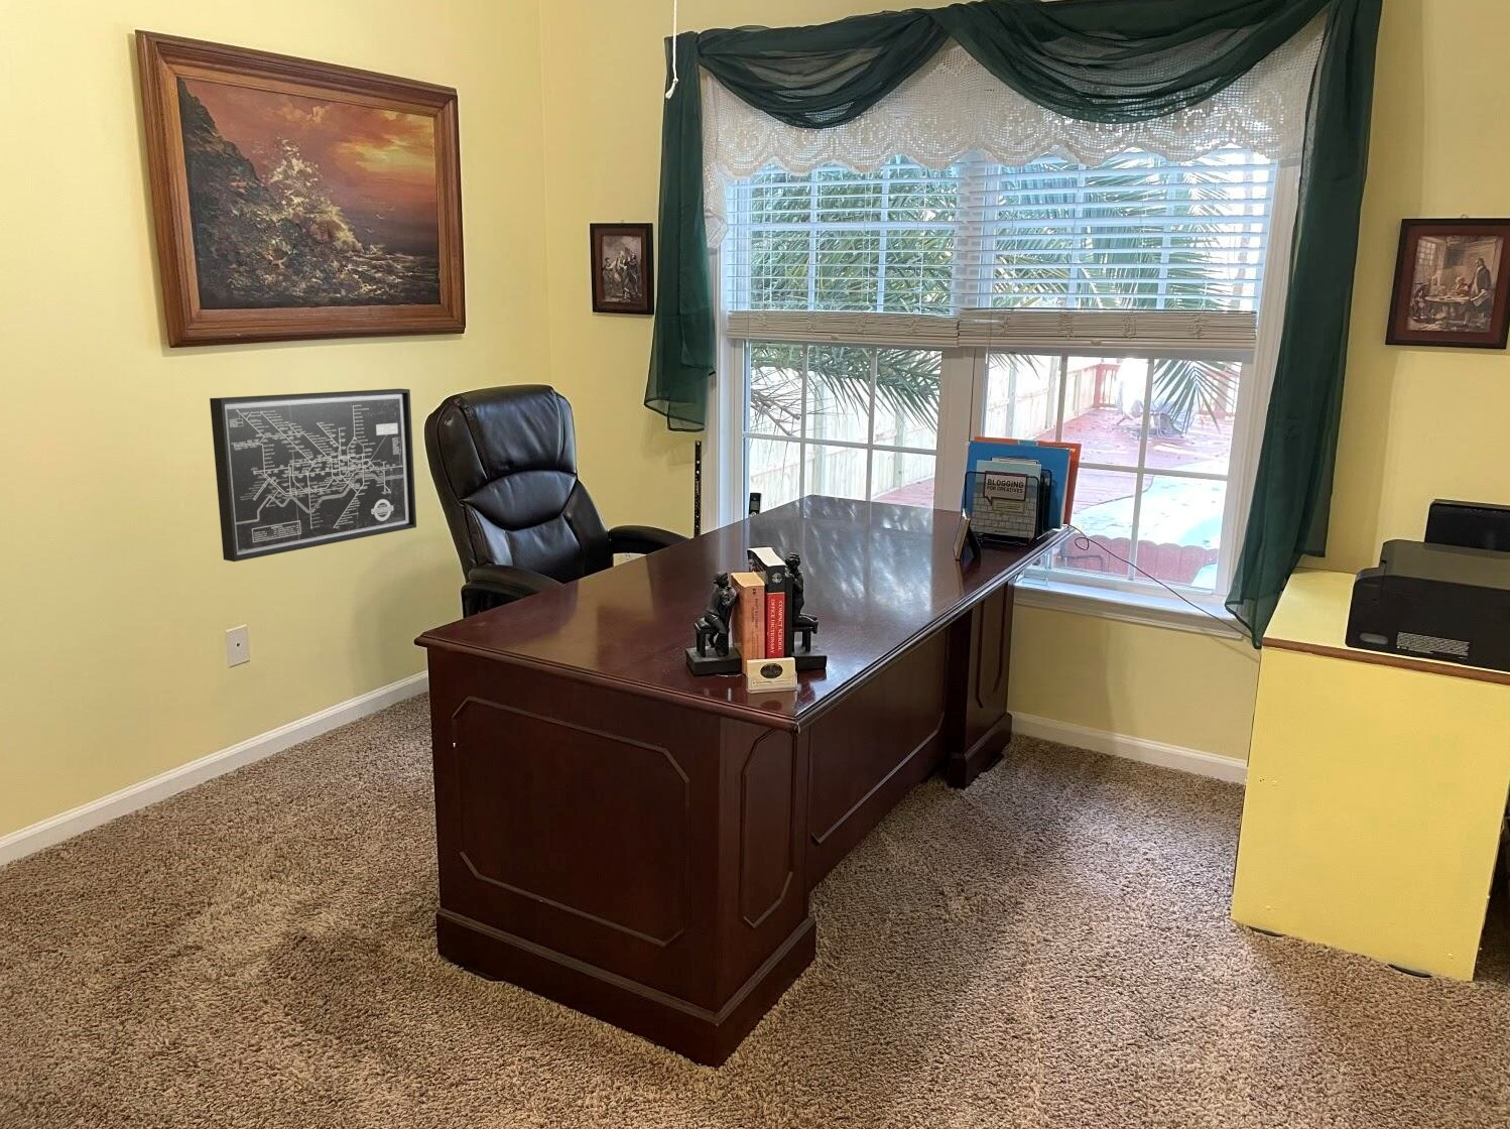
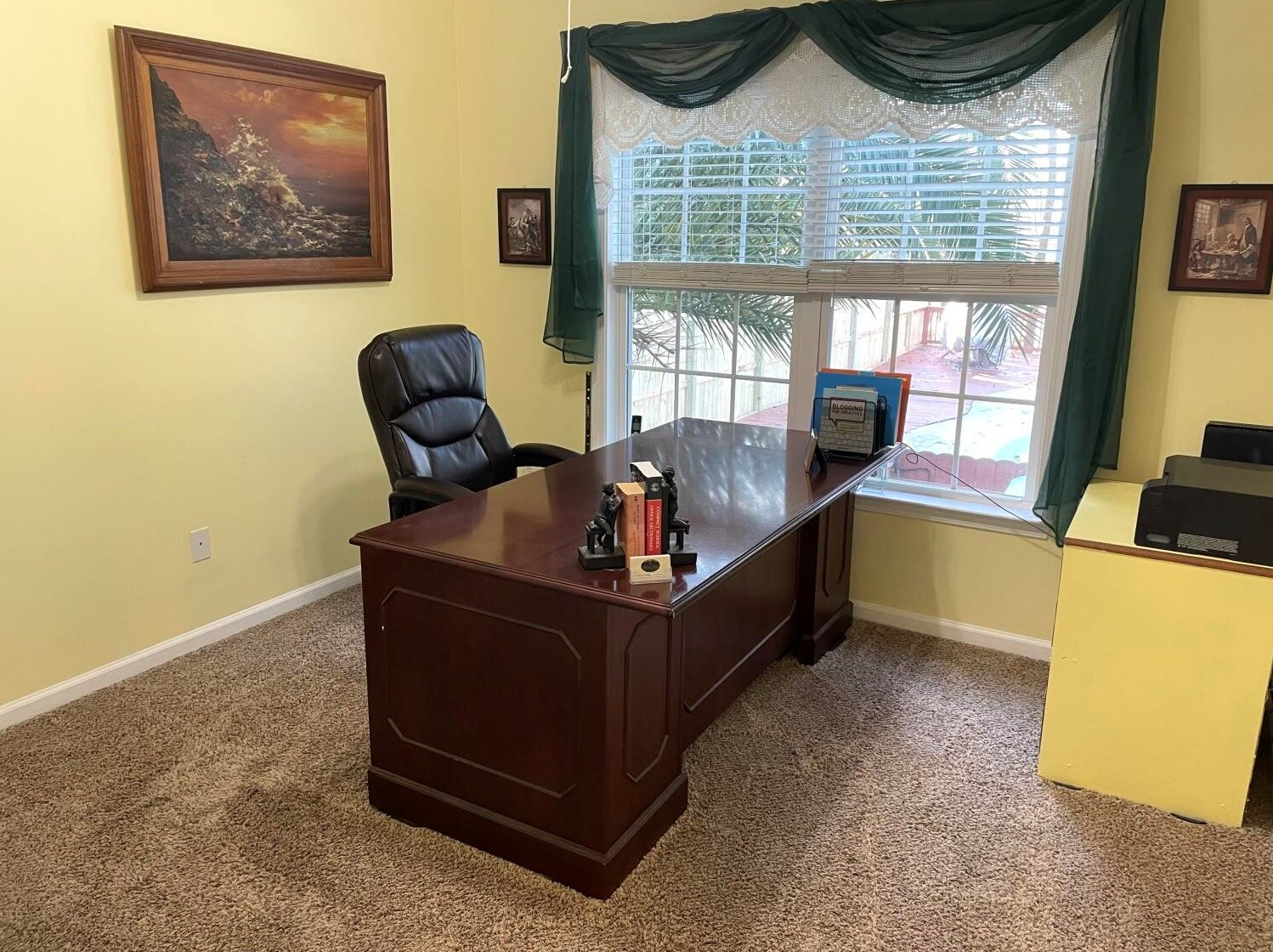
- wall art [209,388,418,562]
